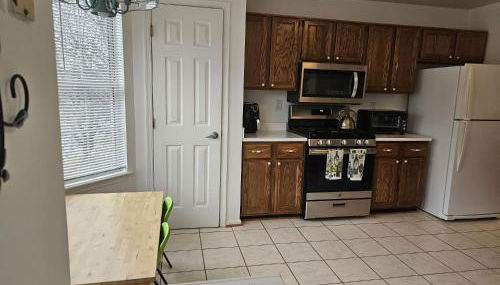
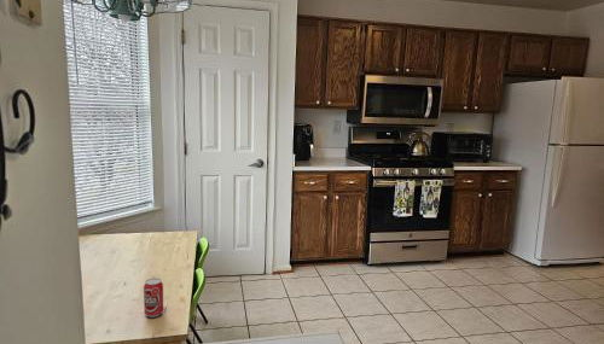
+ beverage can [143,276,164,319]
